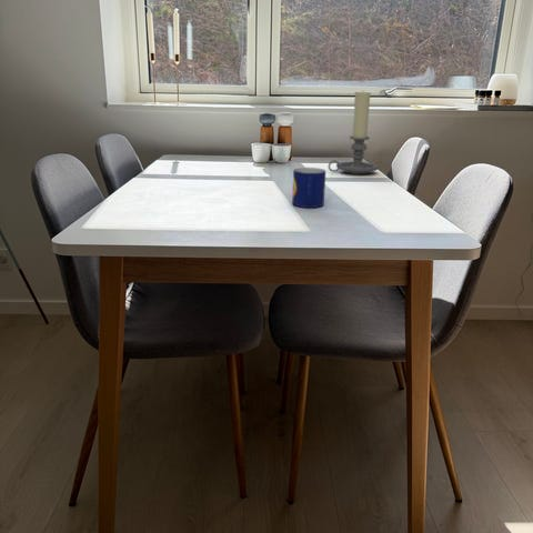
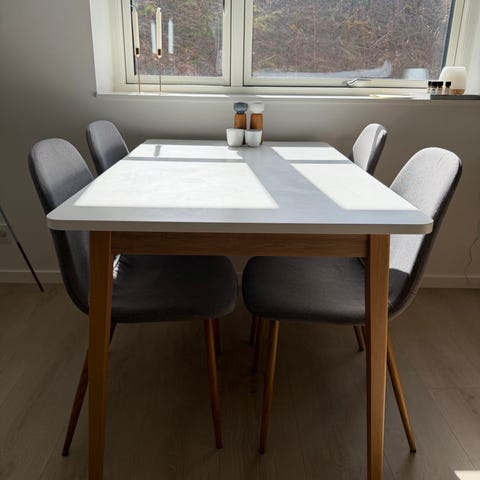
- mug [291,167,326,209]
- candle holder [328,91,380,175]
